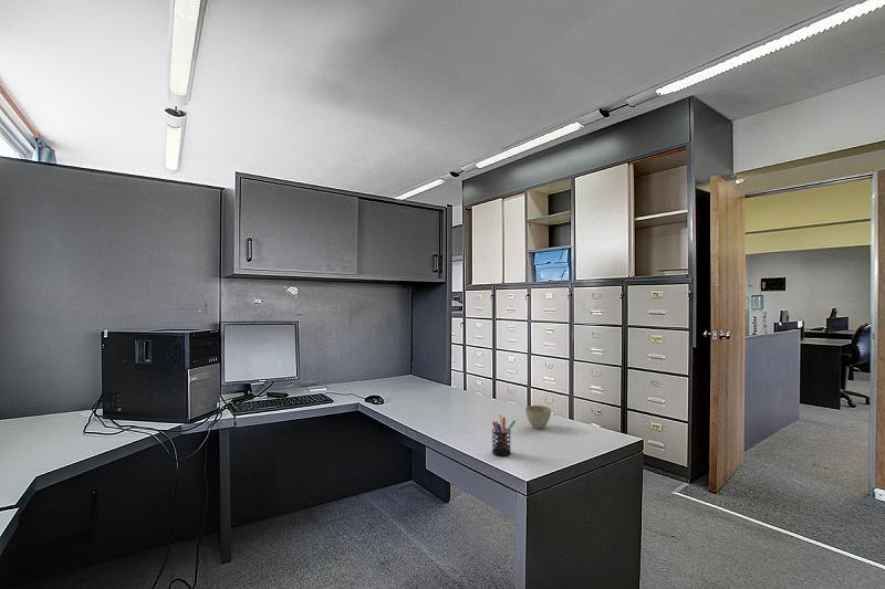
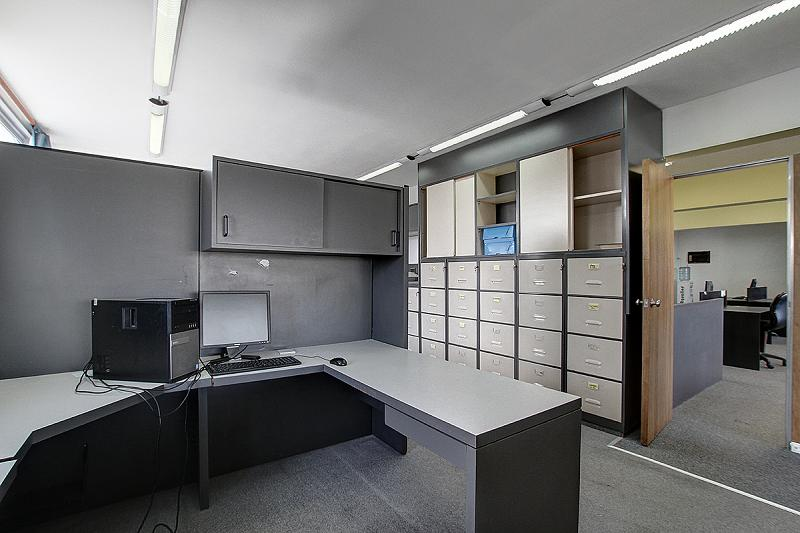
- flower pot [524,404,552,430]
- pen holder [491,414,517,457]
